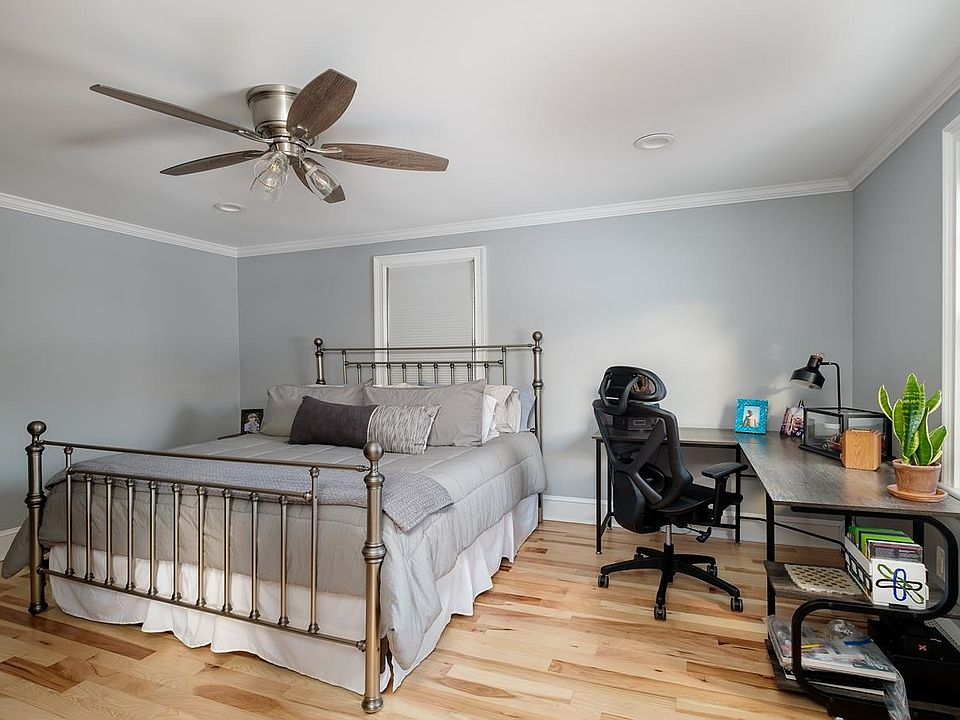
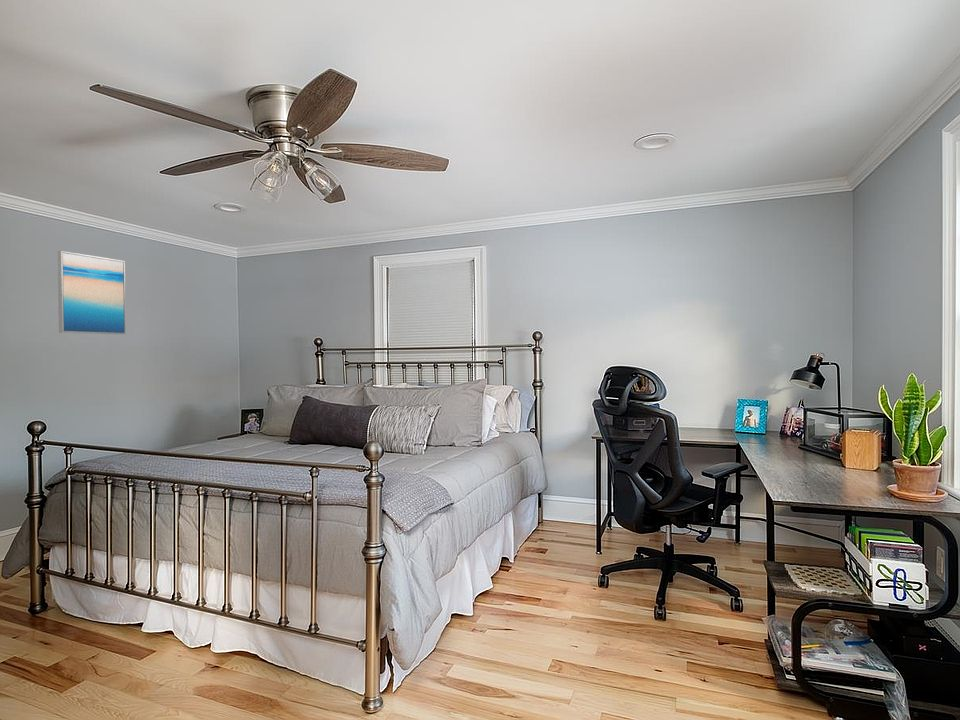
+ wall art [57,250,127,335]
